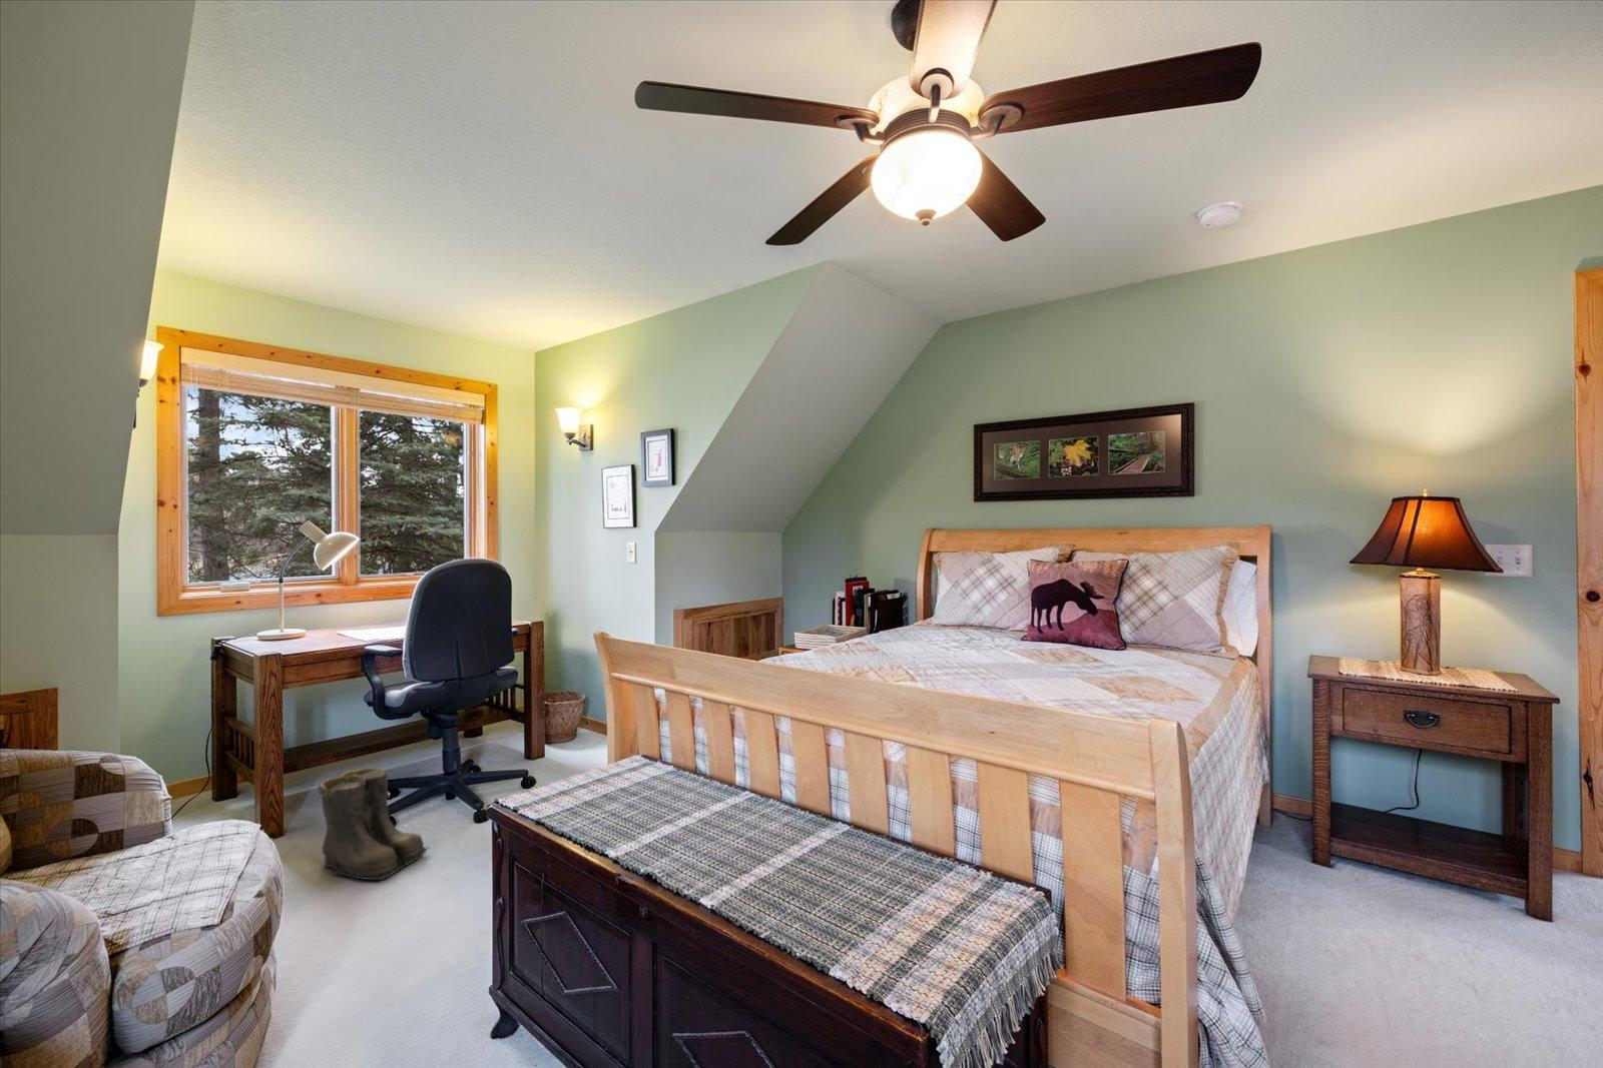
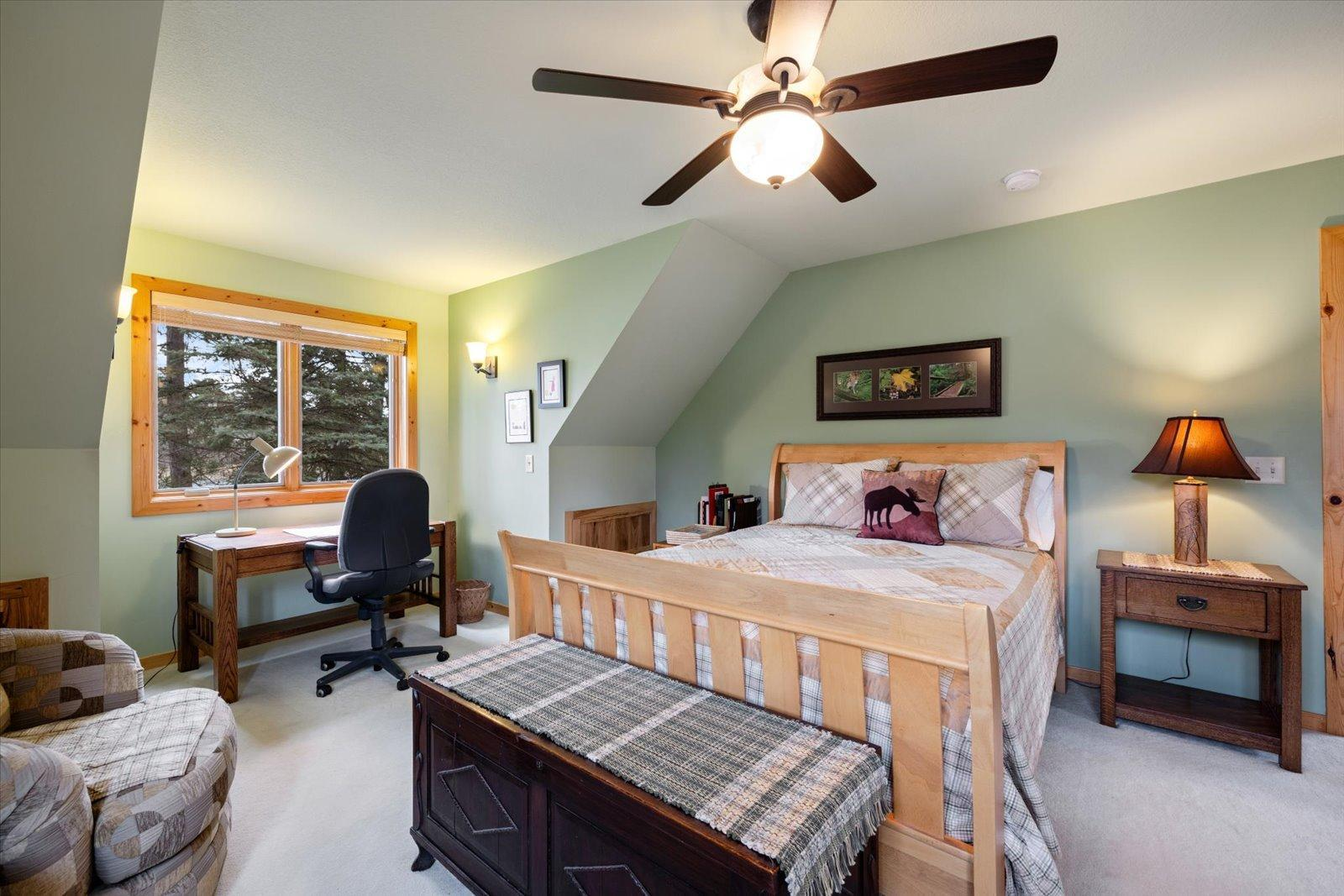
- boots [317,766,431,881]
